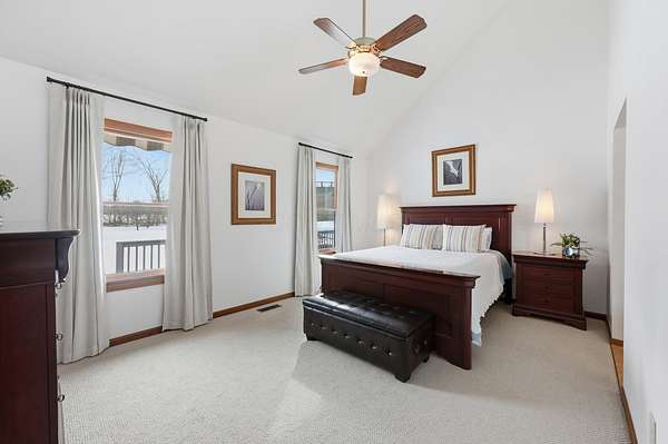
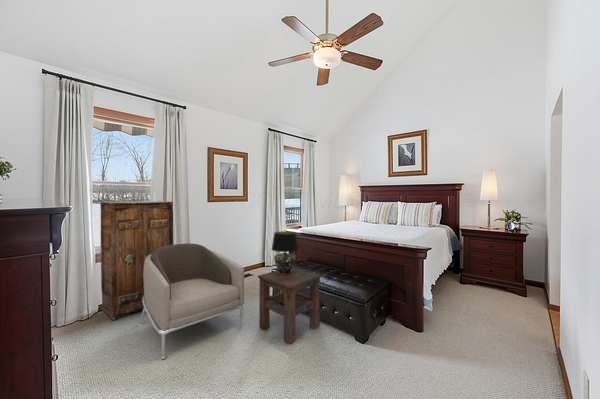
+ side table [257,267,323,345]
+ table lamp [270,230,299,274]
+ armchair [137,242,245,360]
+ cabinet [99,200,175,321]
